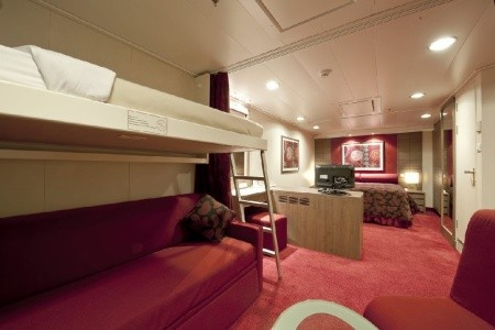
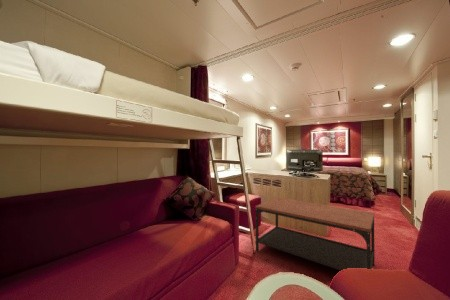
+ coffee table [254,196,376,271]
